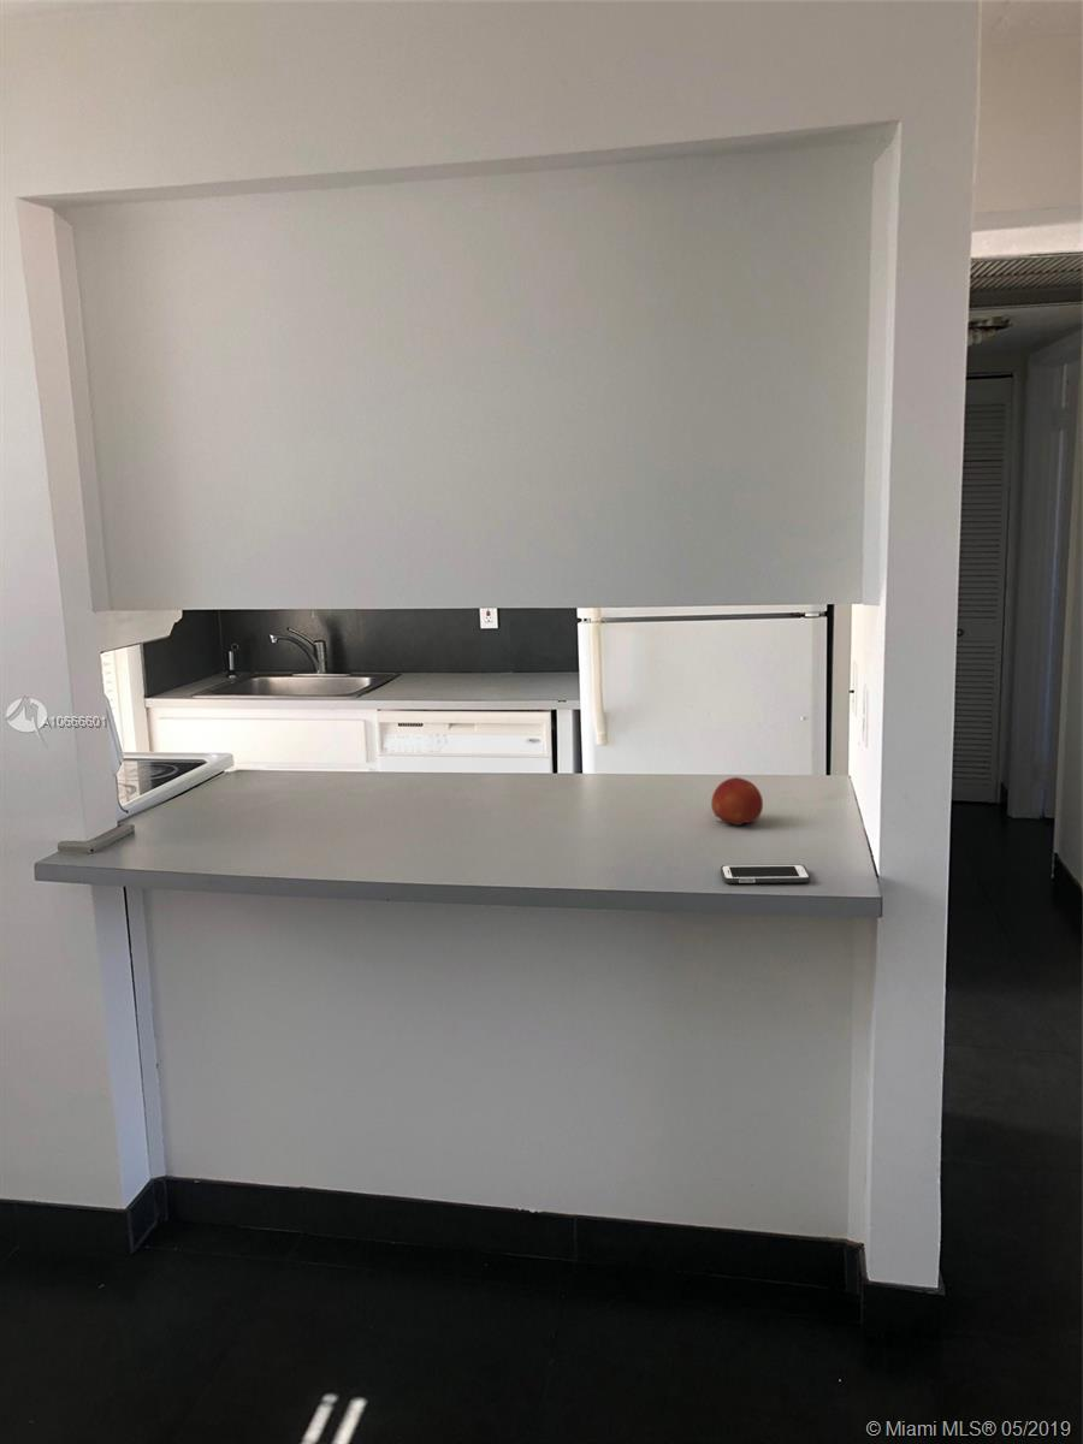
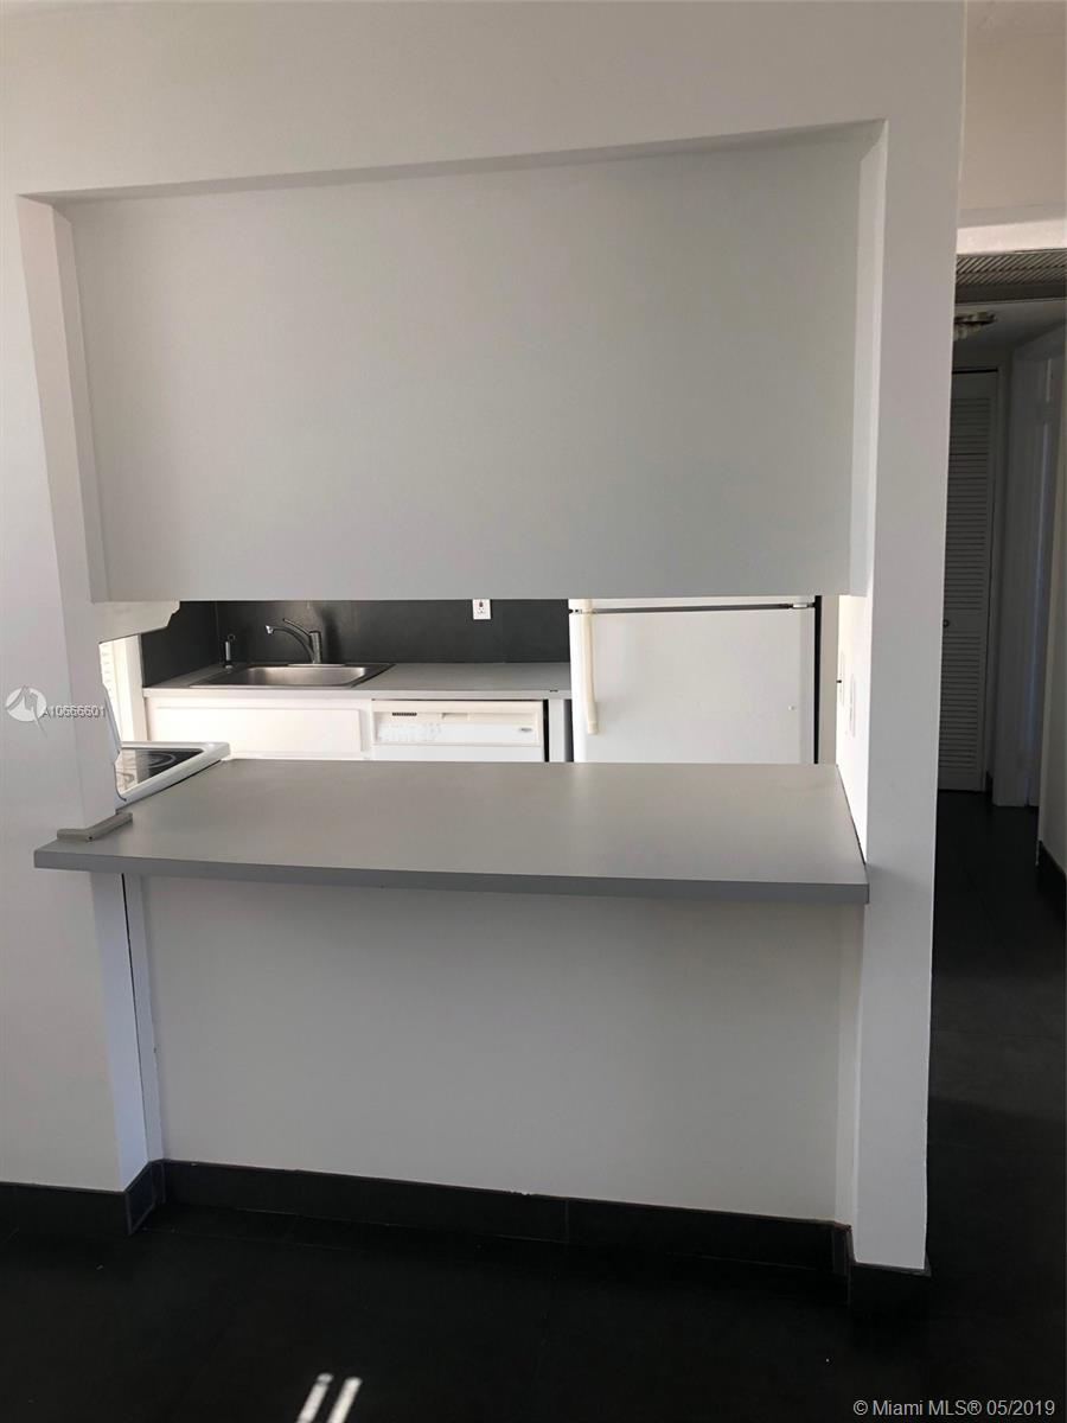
- cell phone [720,863,811,884]
- fruit [710,776,764,827]
